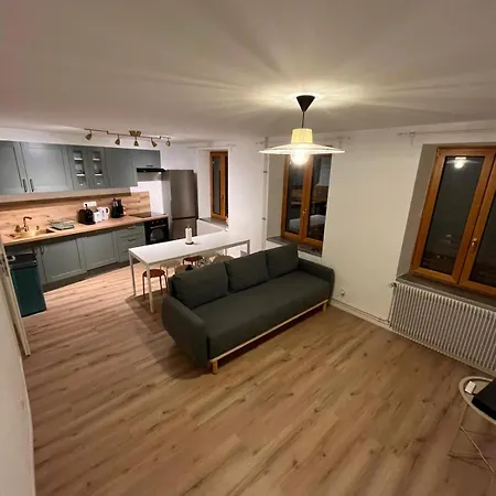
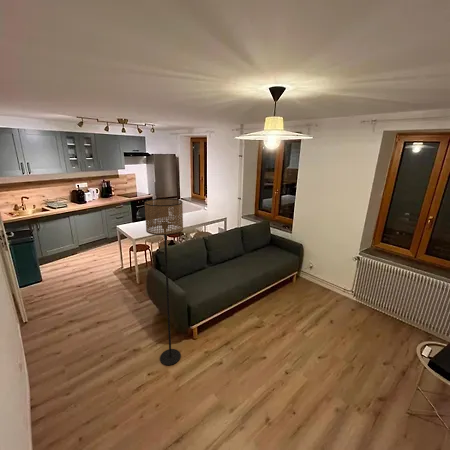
+ floor lamp [144,198,184,366]
